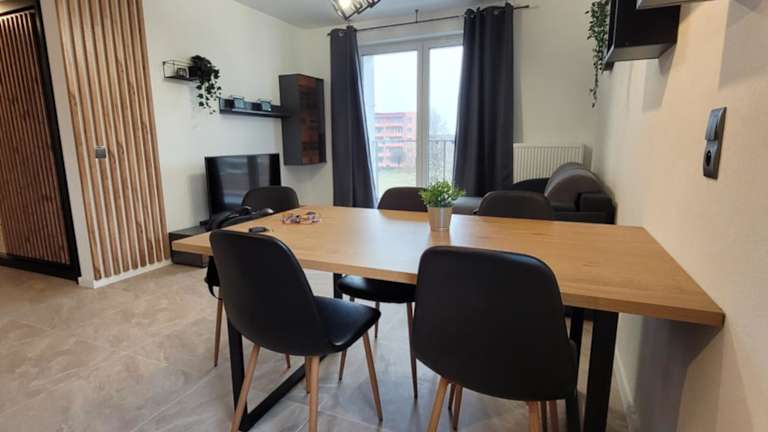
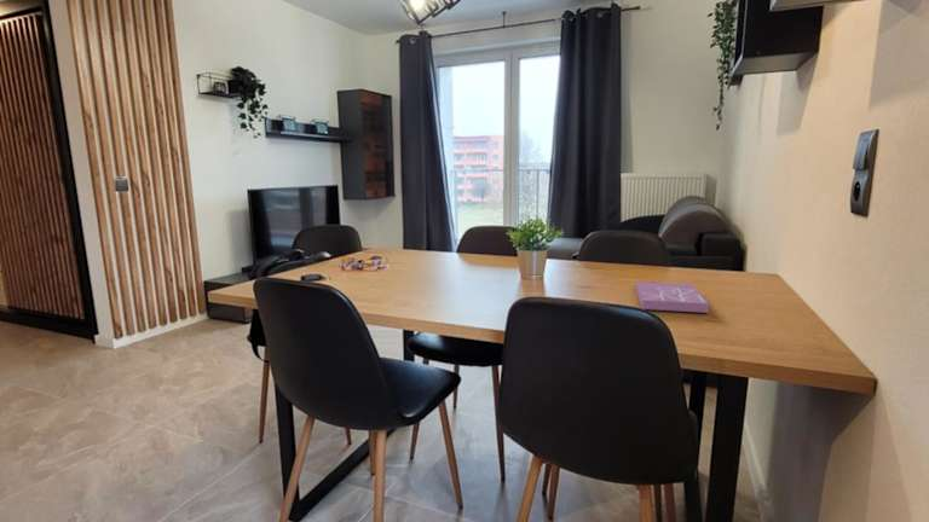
+ book [635,280,710,314]
